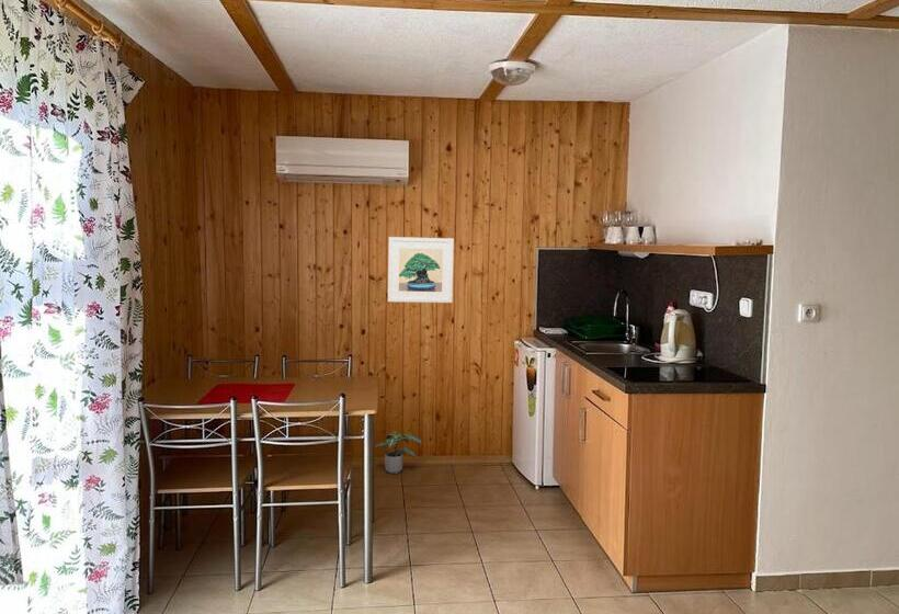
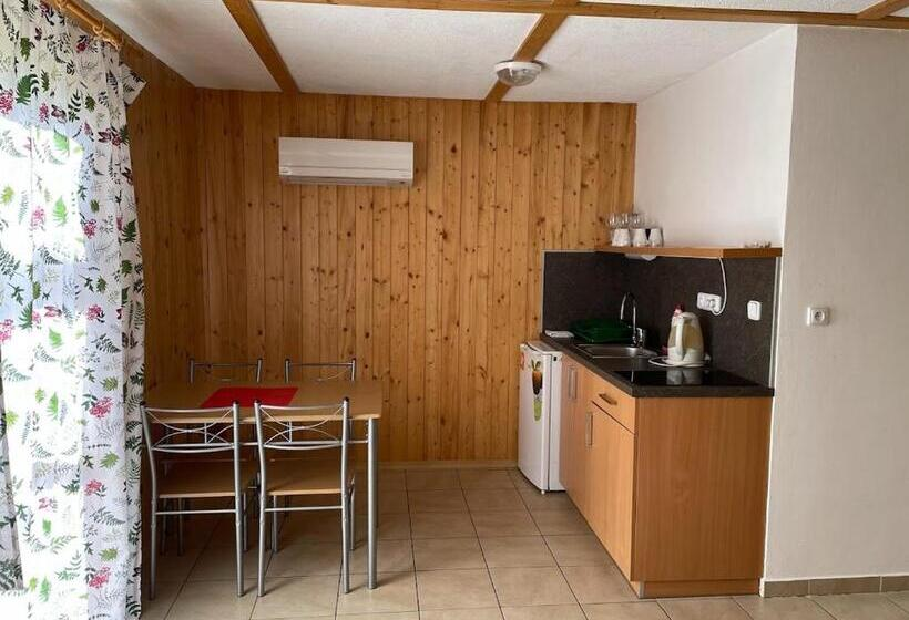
- potted plant [374,430,423,475]
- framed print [387,236,455,304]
